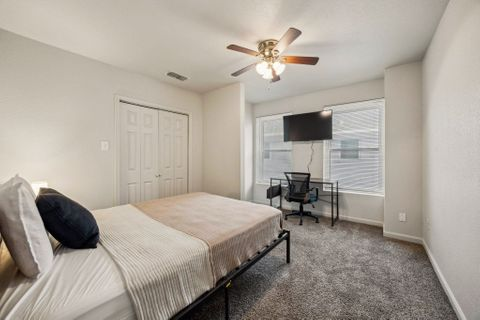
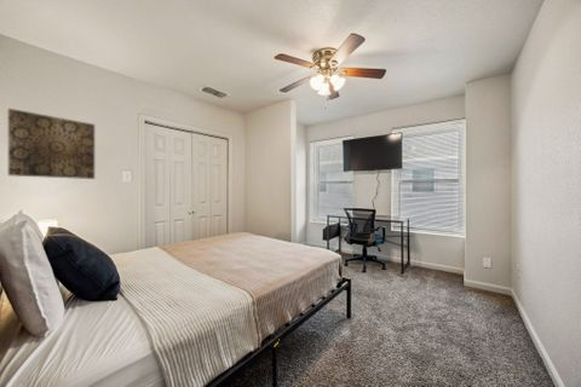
+ wall art [7,108,96,180]
